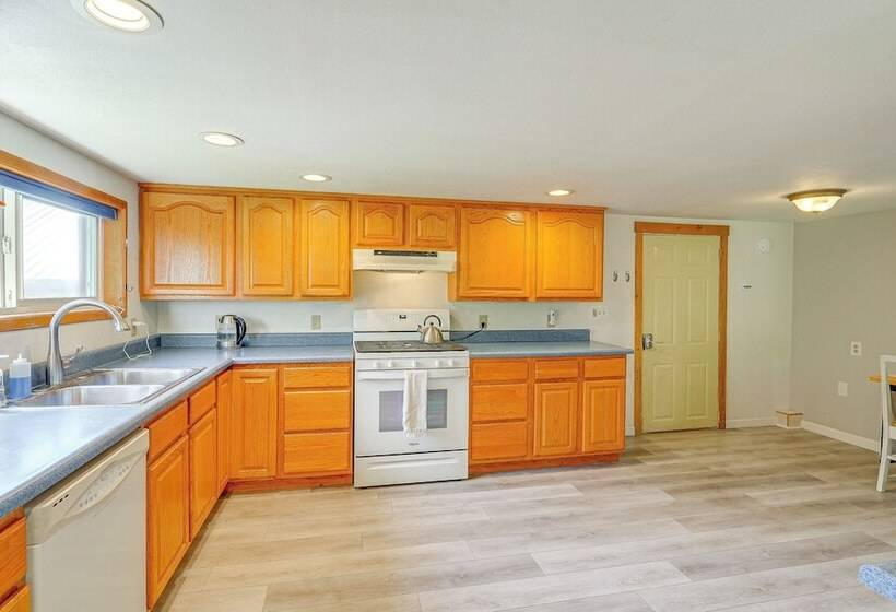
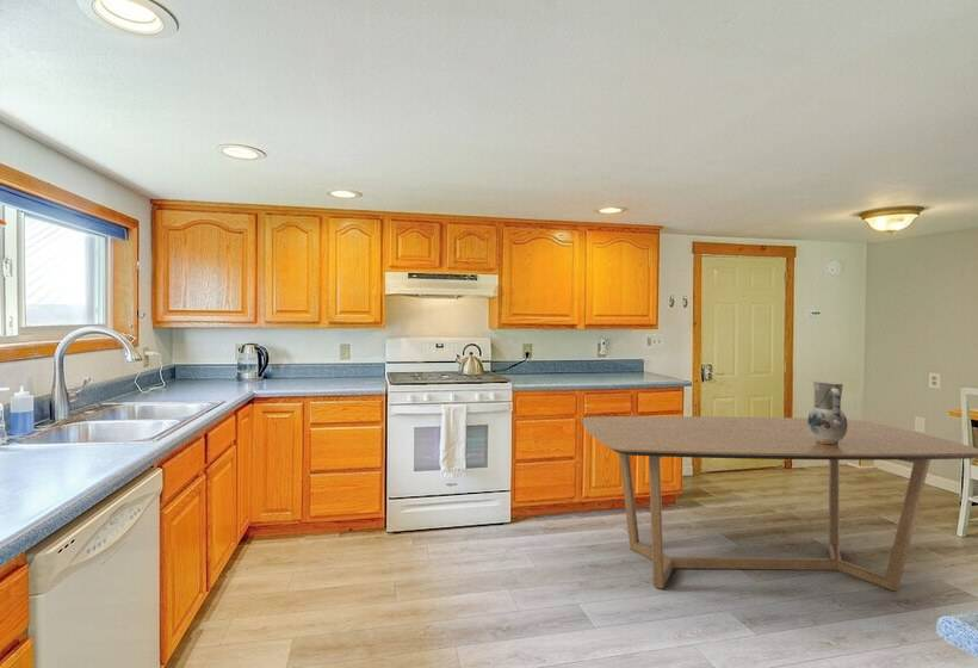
+ dining table [581,415,978,593]
+ vase [807,379,848,445]
